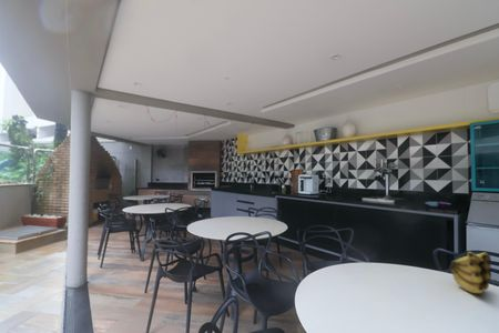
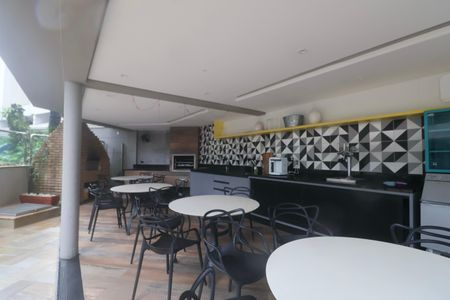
- banana [448,251,492,294]
